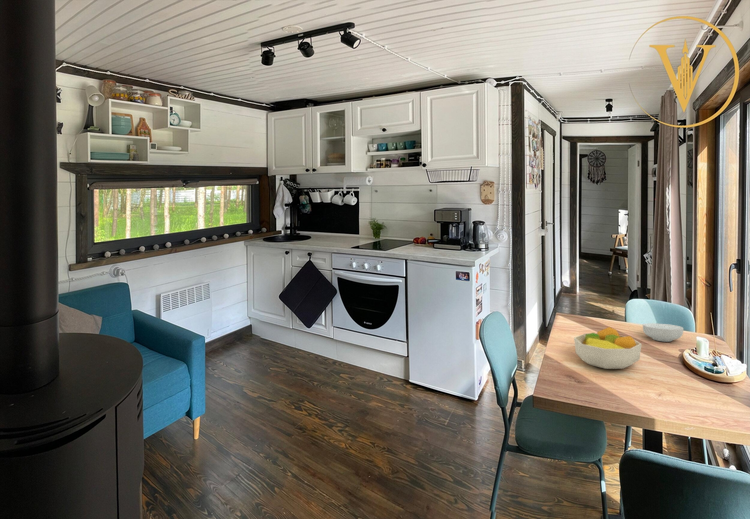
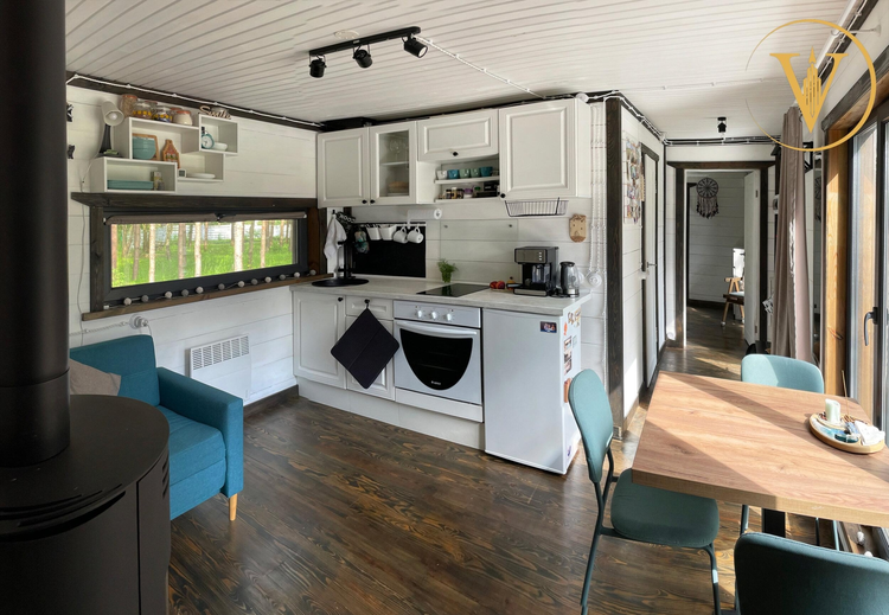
- fruit bowl [573,326,643,370]
- cereal bowl [642,322,684,343]
